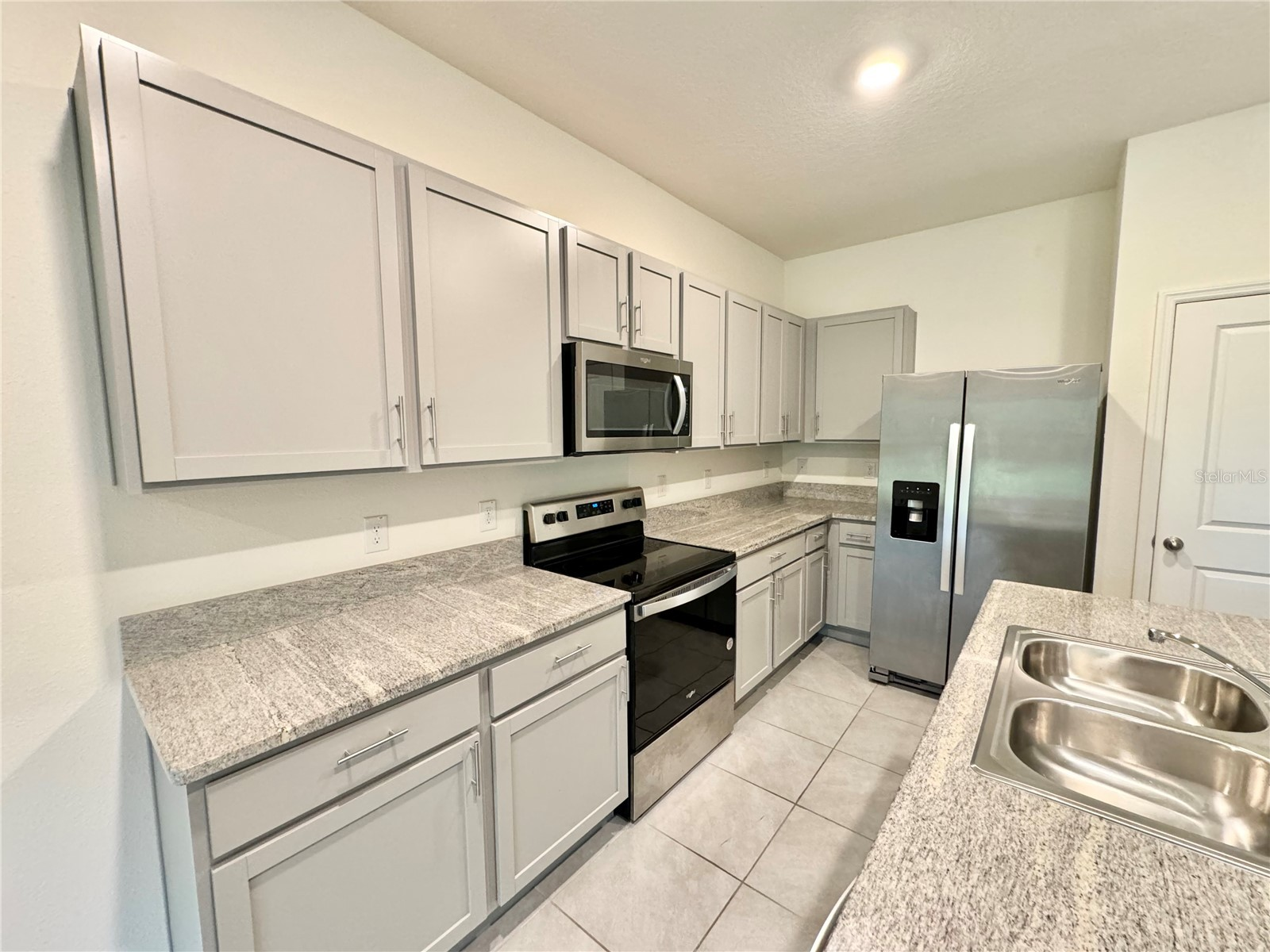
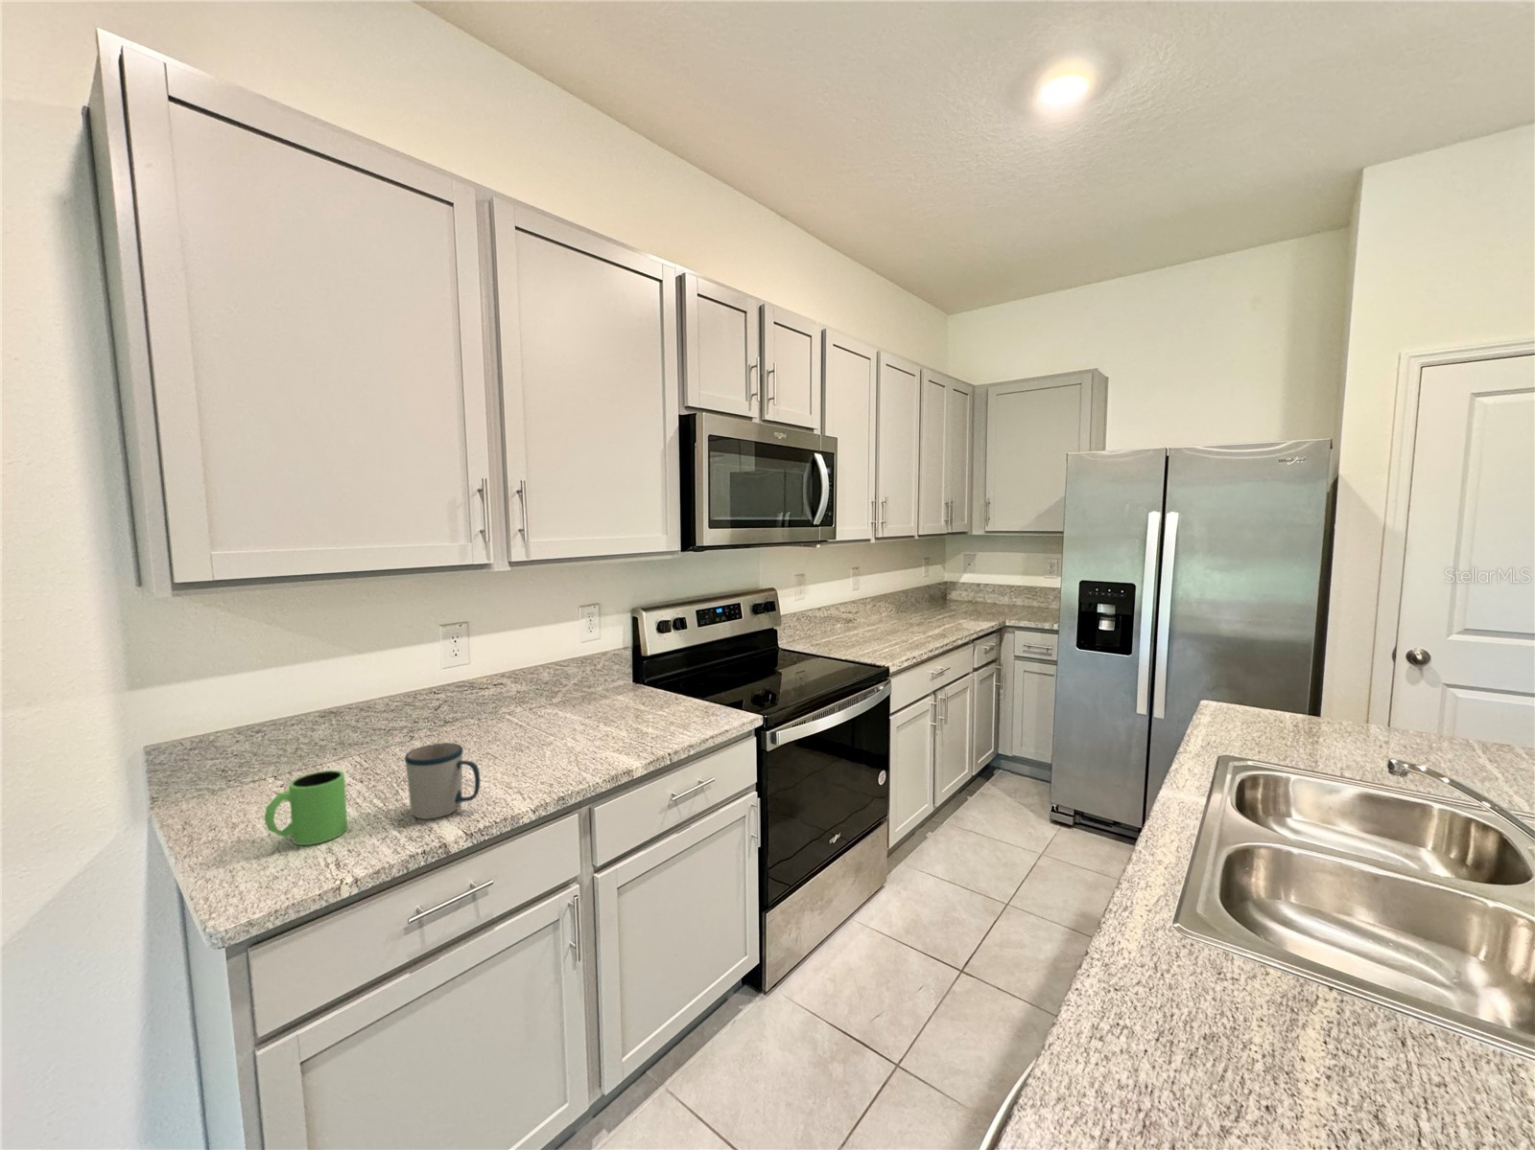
+ mug [404,742,481,820]
+ mug [263,769,348,847]
